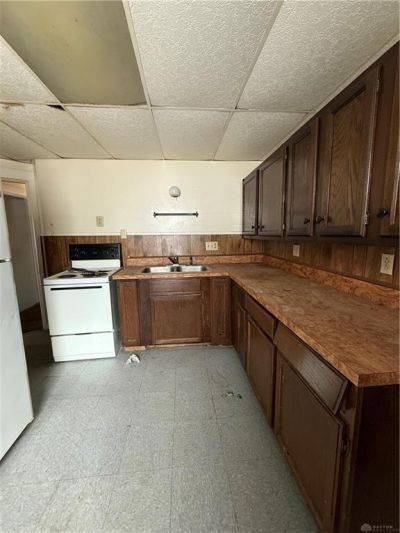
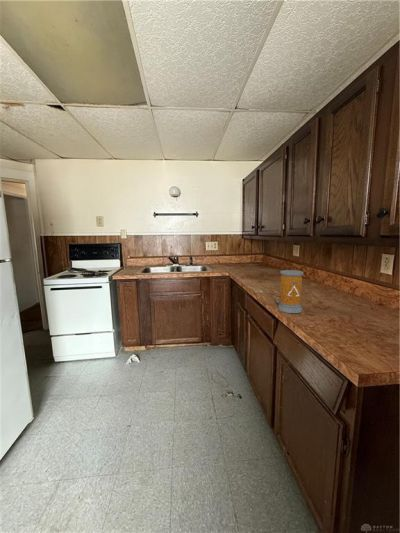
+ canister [275,269,304,314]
